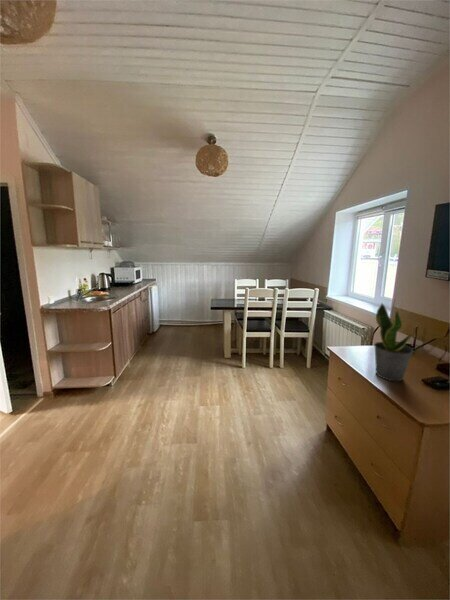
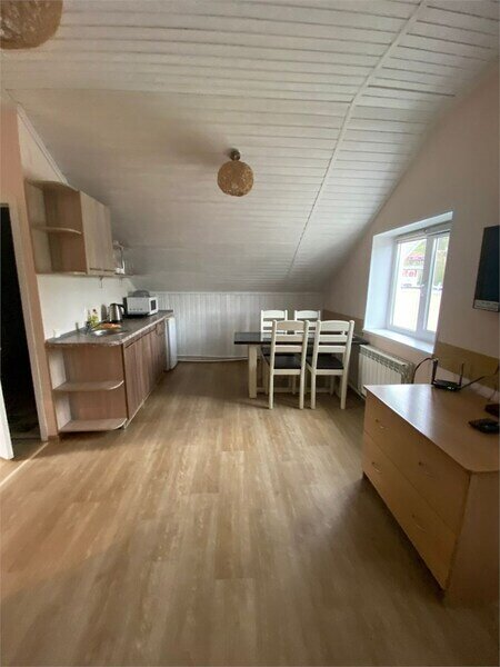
- potted plant [373,302,414,382]
